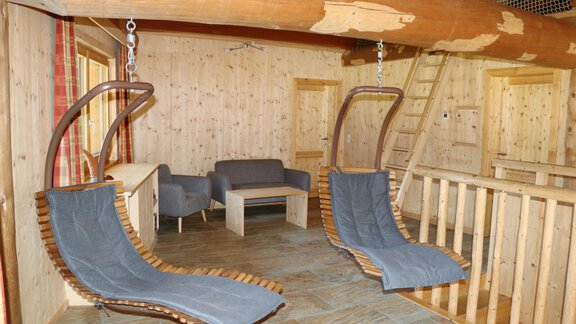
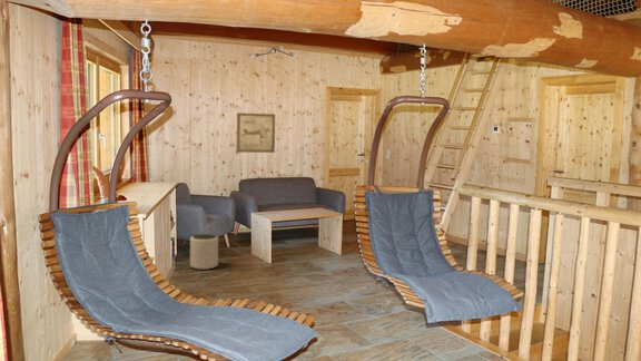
+ plant pot [189,233,219,271]
+ wall art [236,111,276,154]
